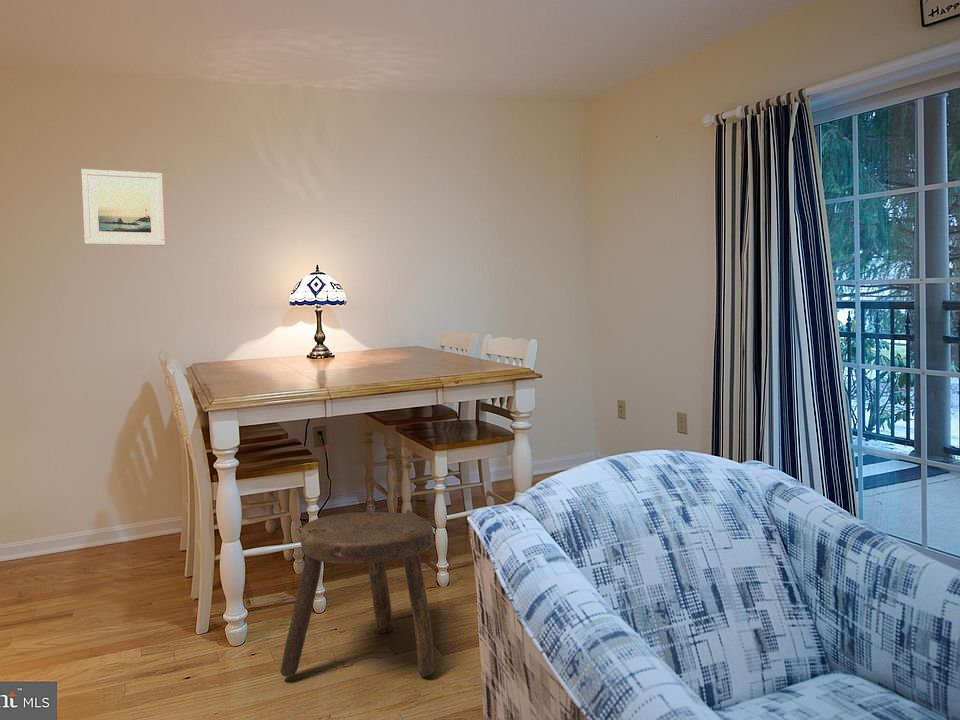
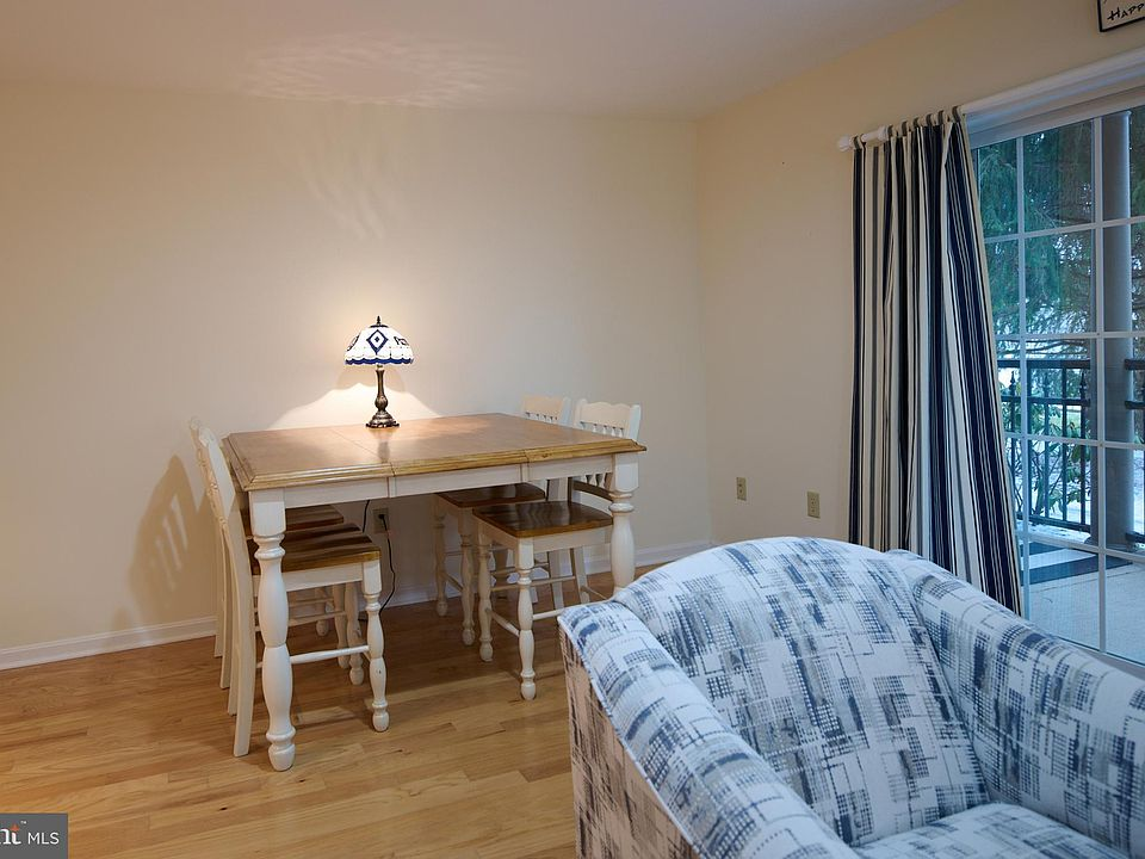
- stool [279,511,436,678]
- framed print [81,168,166,247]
